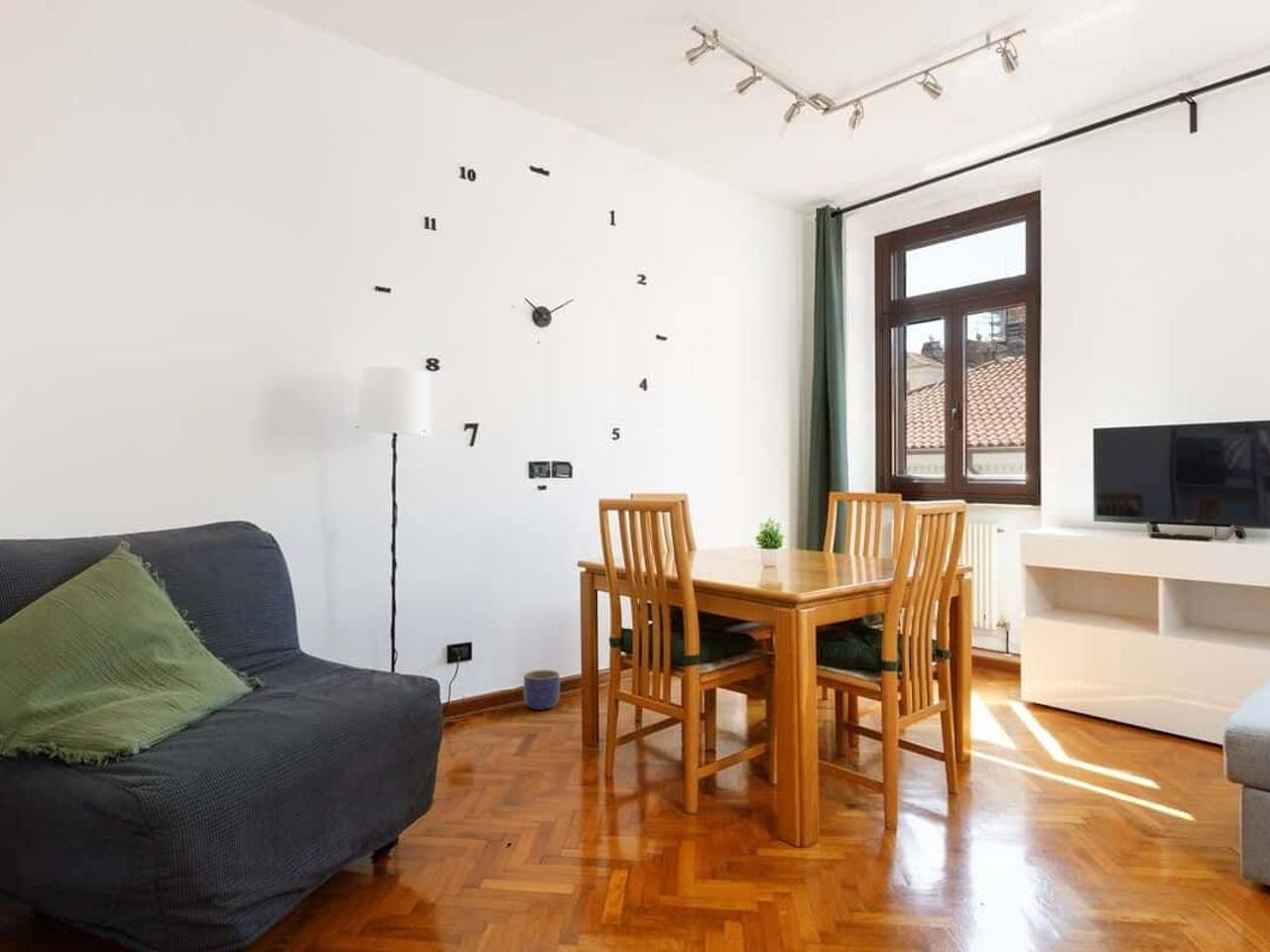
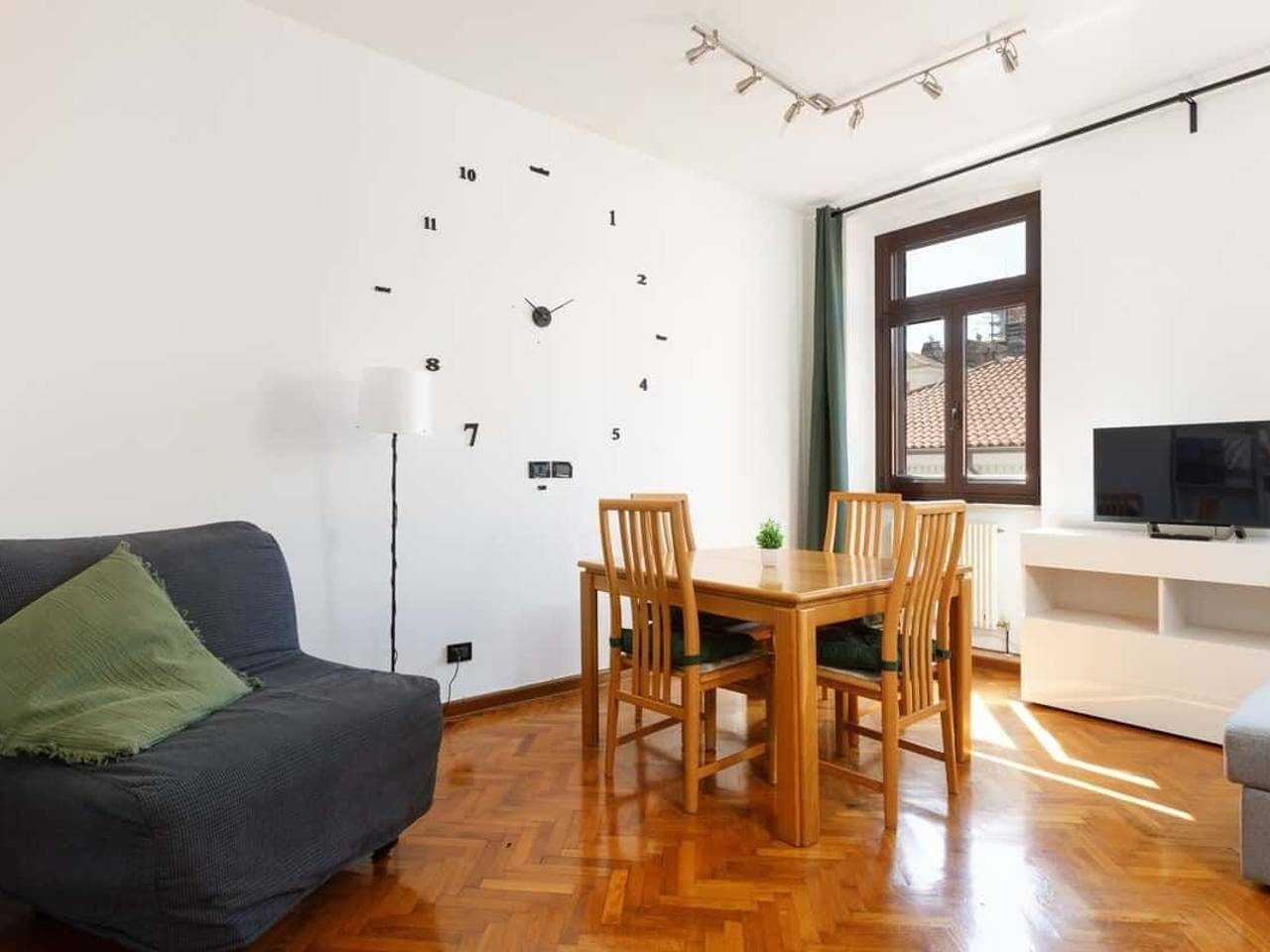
- planter [523,669,561,711]
